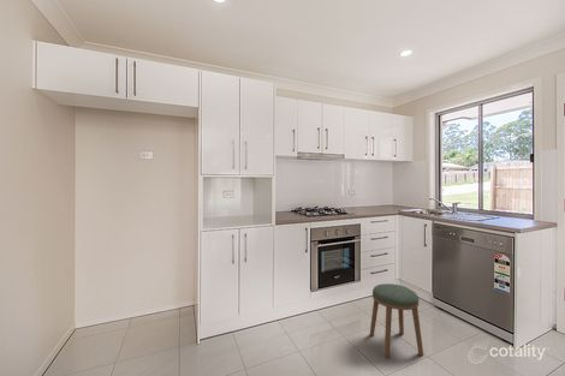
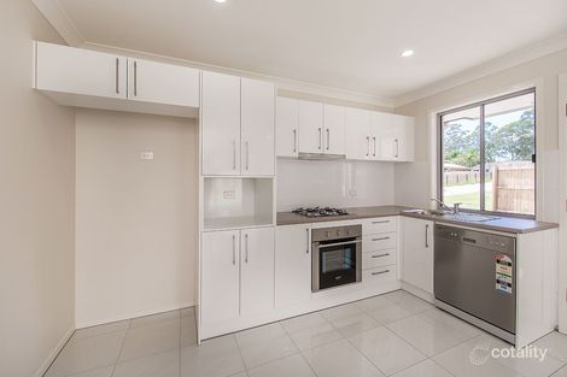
- stool [369,282,424,359]
